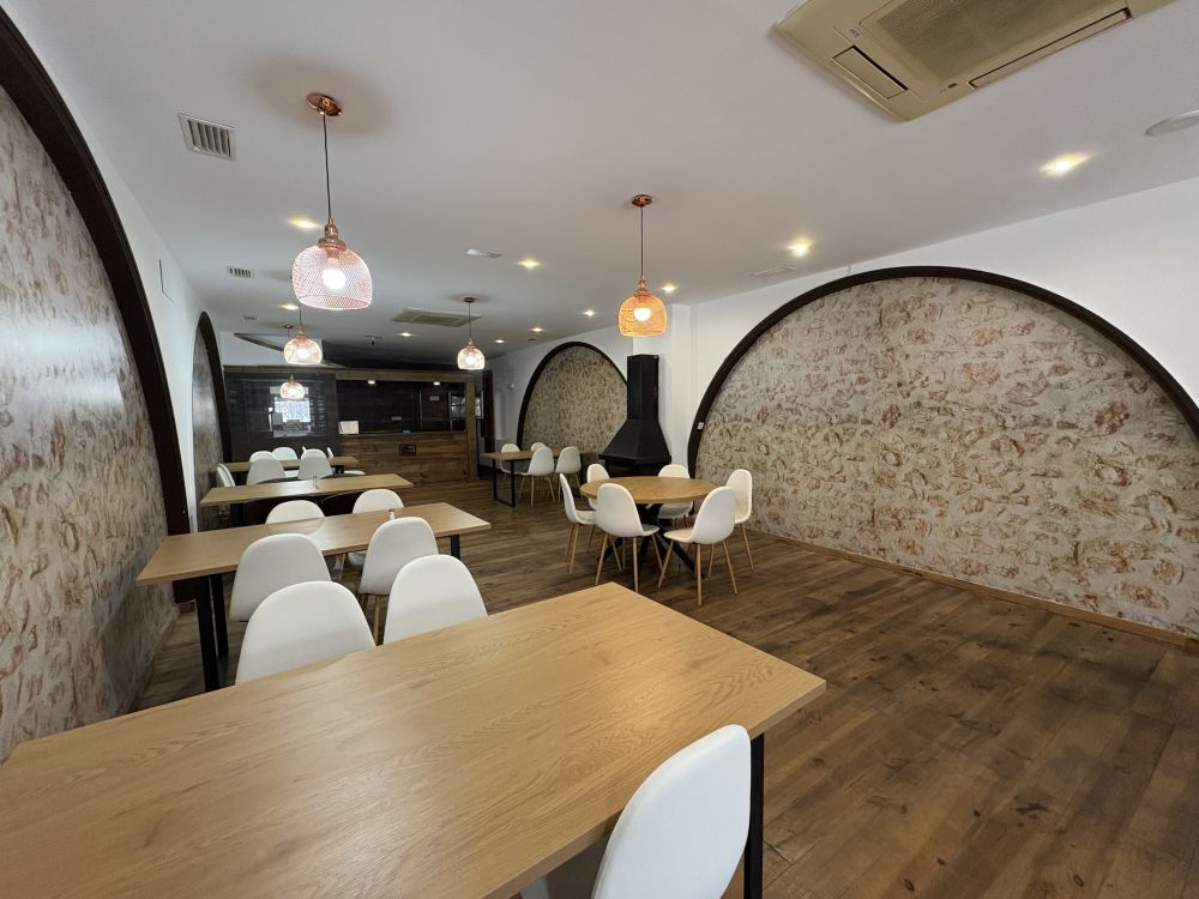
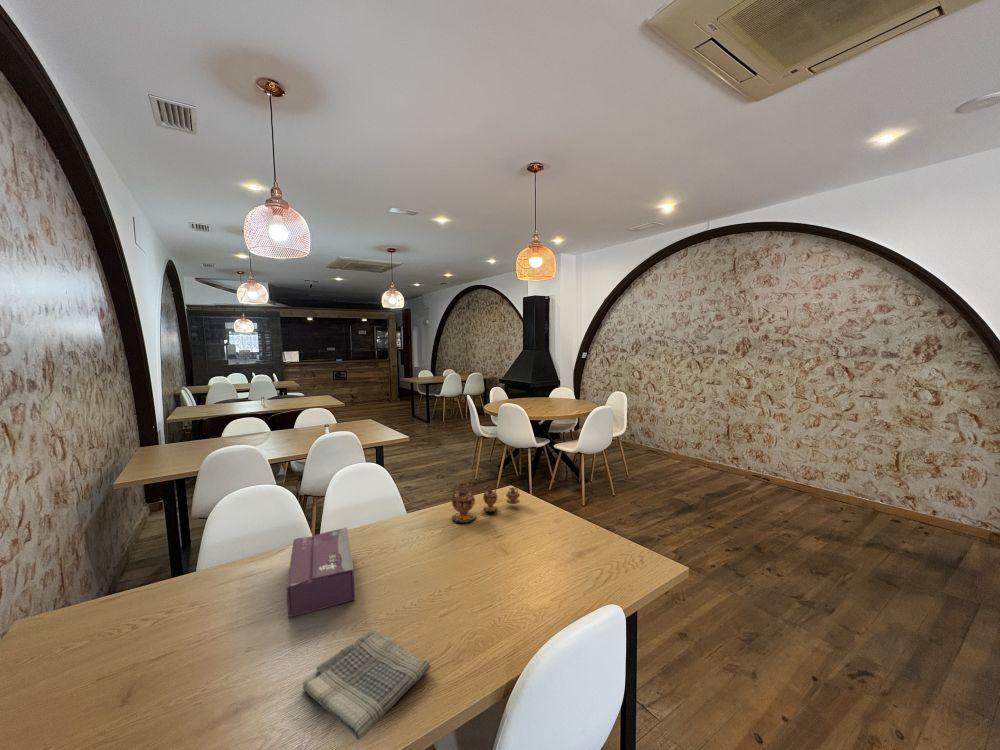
+ tissue box [286,527,356,618]
+ dish towel [302,628,431,740]
+ vase [451,482,521,524]
